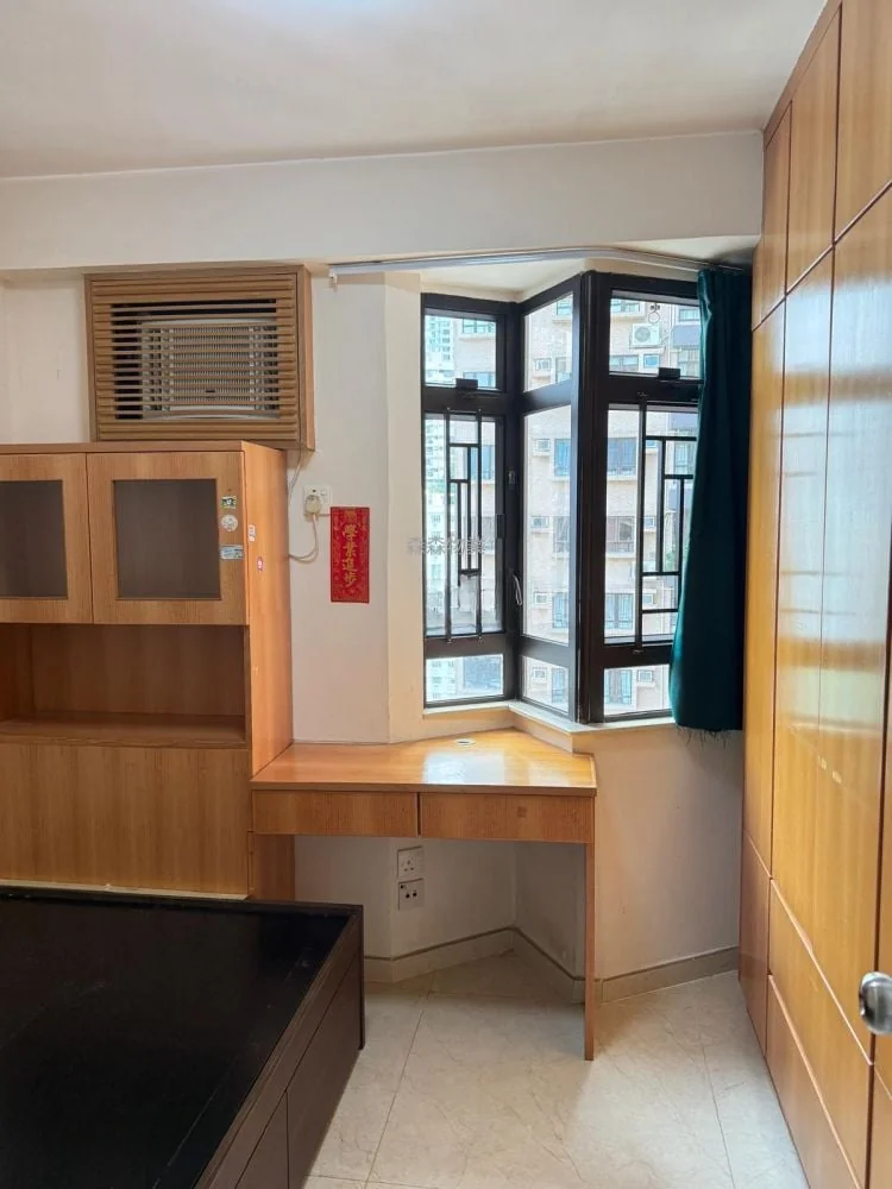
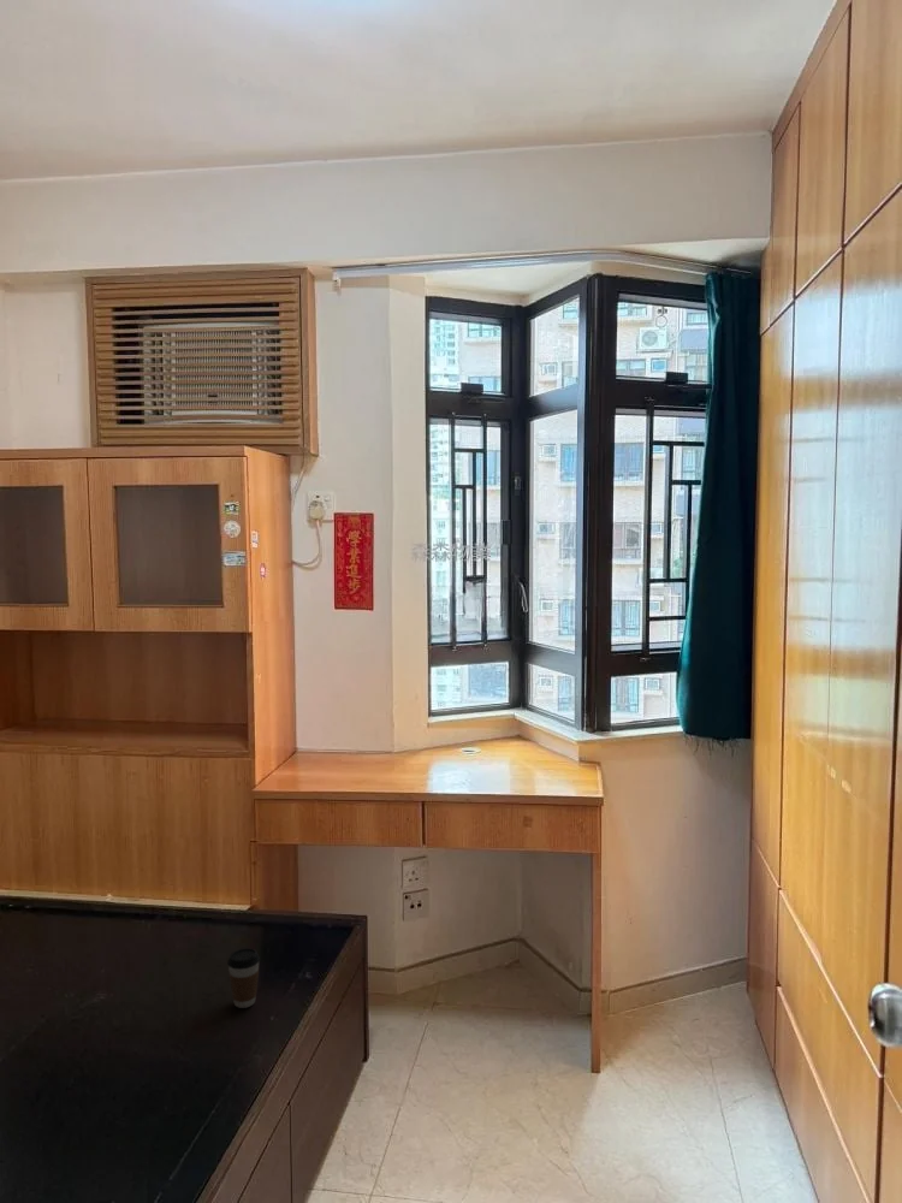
+ coffee cup [226,947,261,1009]
